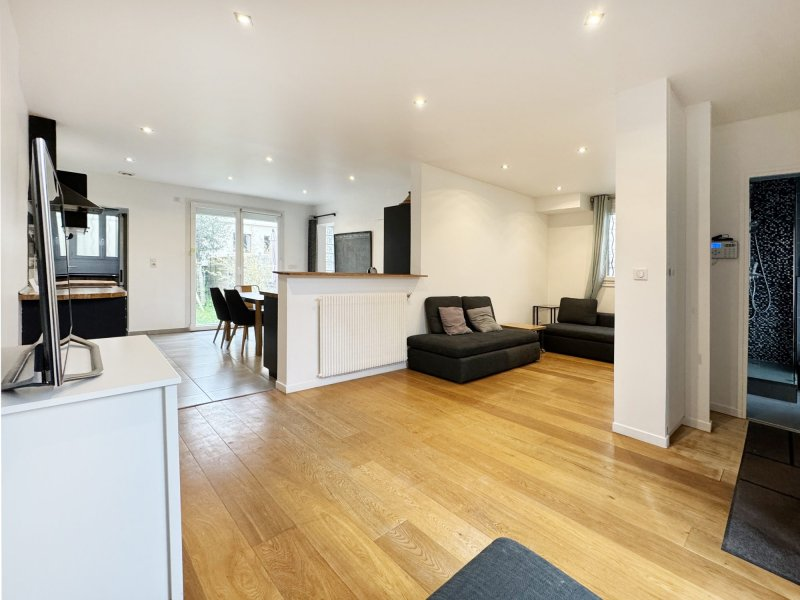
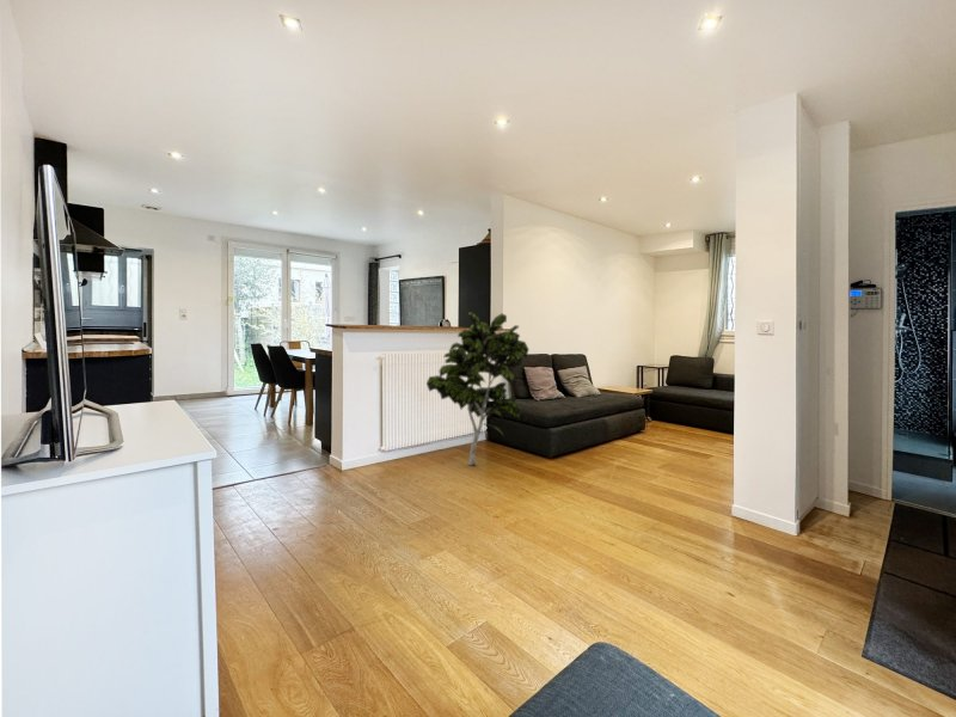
+ indoor plant [425,311,531,466]
